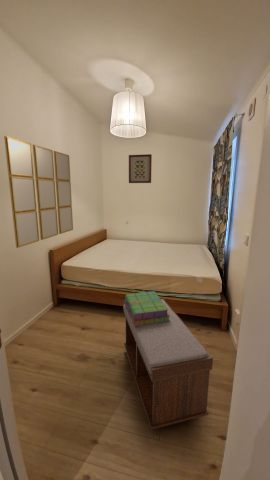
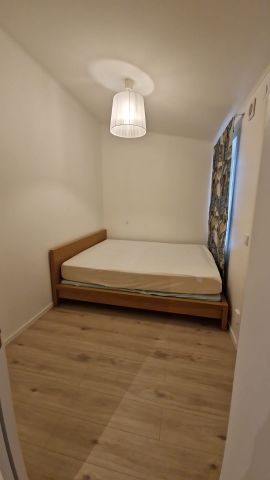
- wall art [128,153,153,184]
- home mirror [3,135,74,249]
- stack of books [123,290,170,326]
- bench [122,298,214,431]
